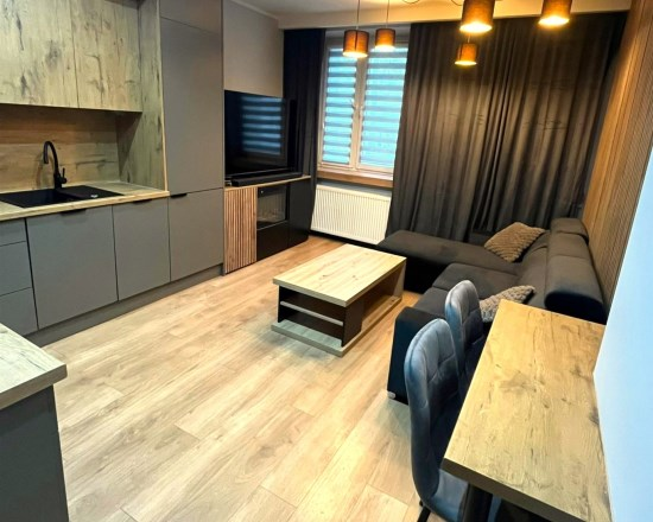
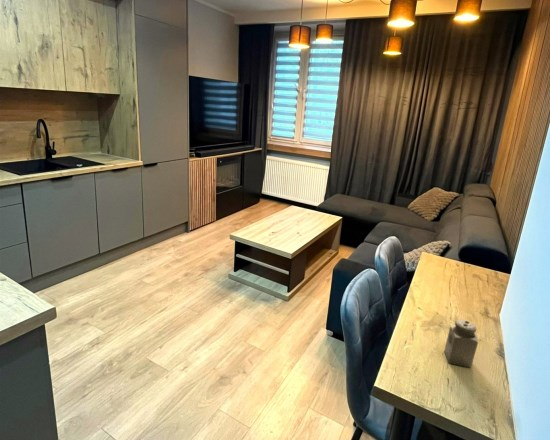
+ salt shaker [443,319,479,369]
